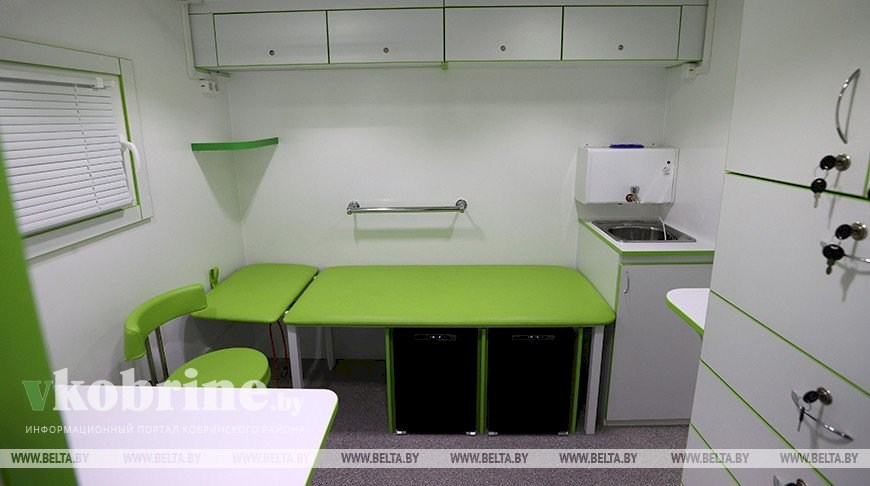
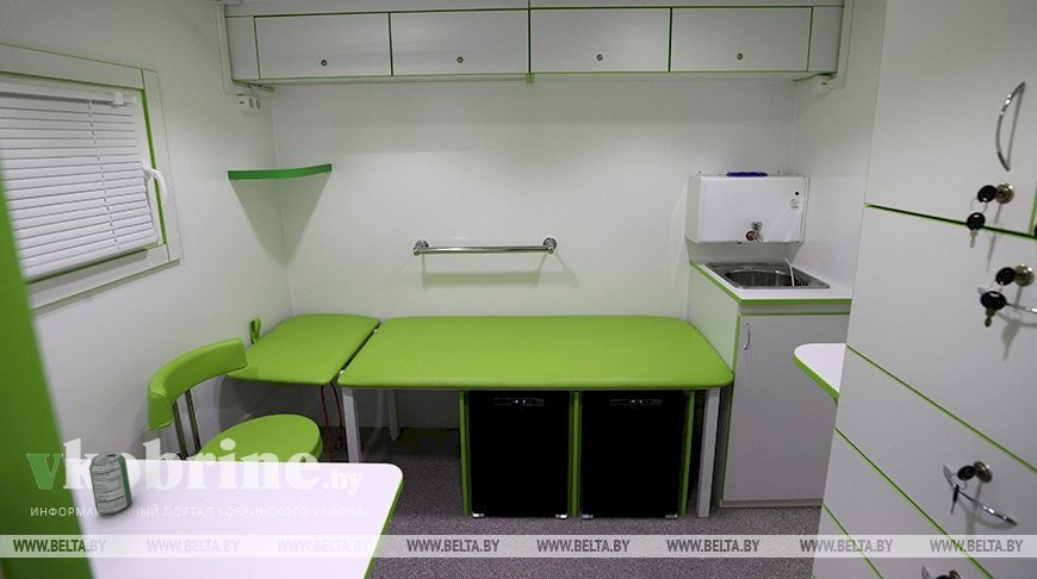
+ beverage can [88,450,133,515]
